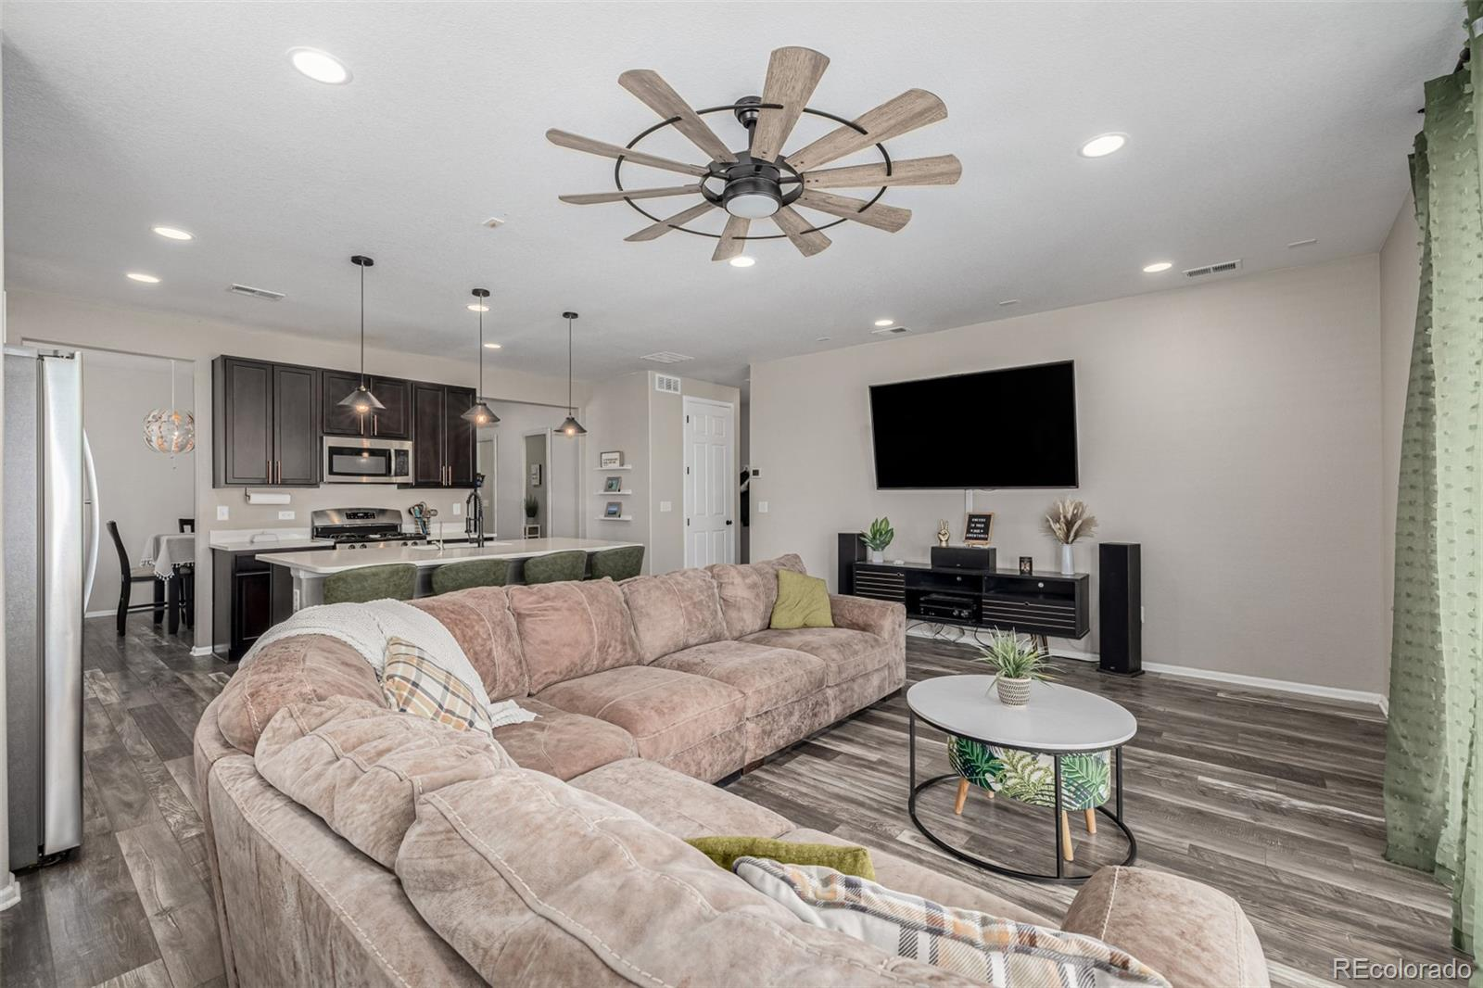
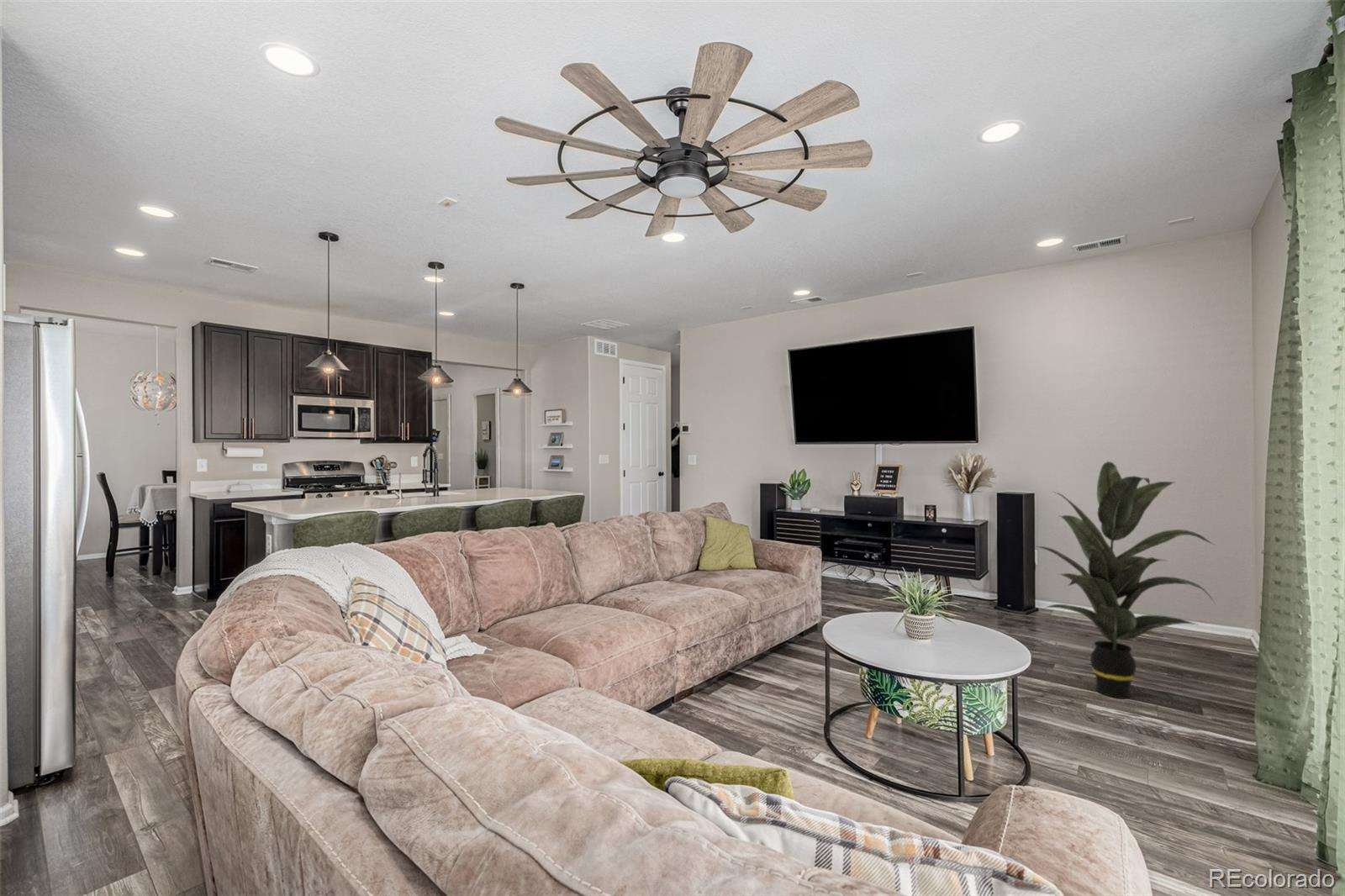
+ indoor plant [1036,461,1216,699]
